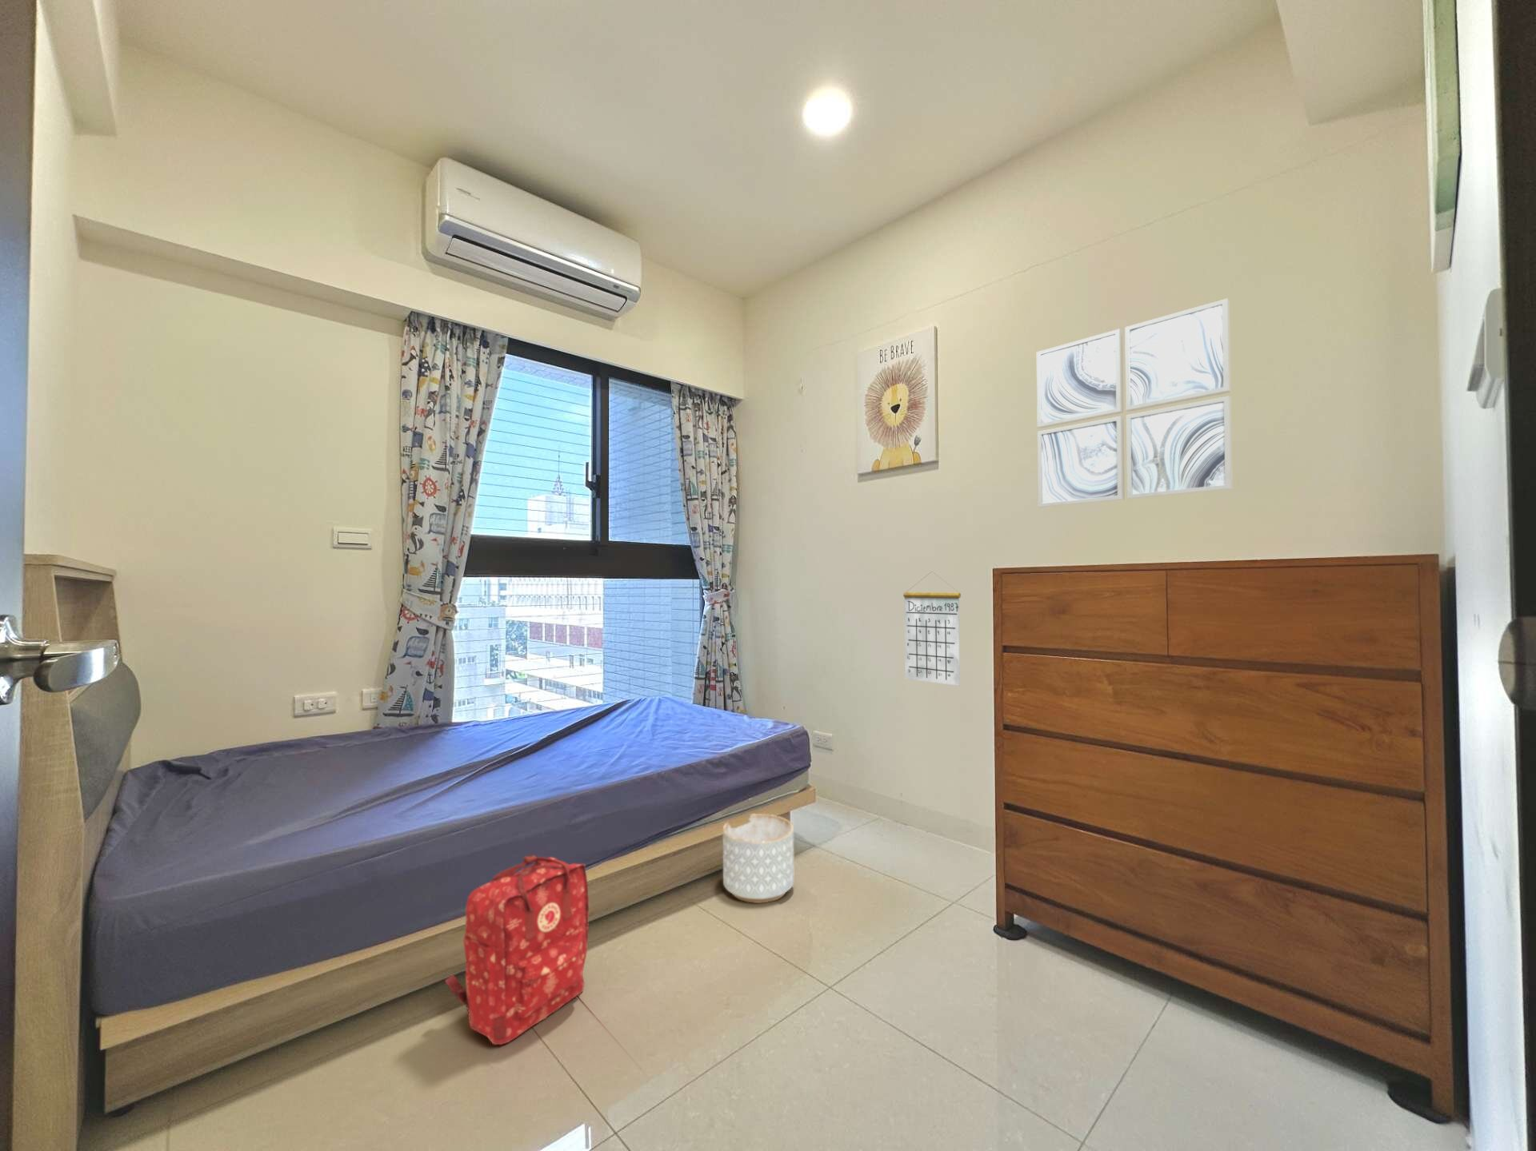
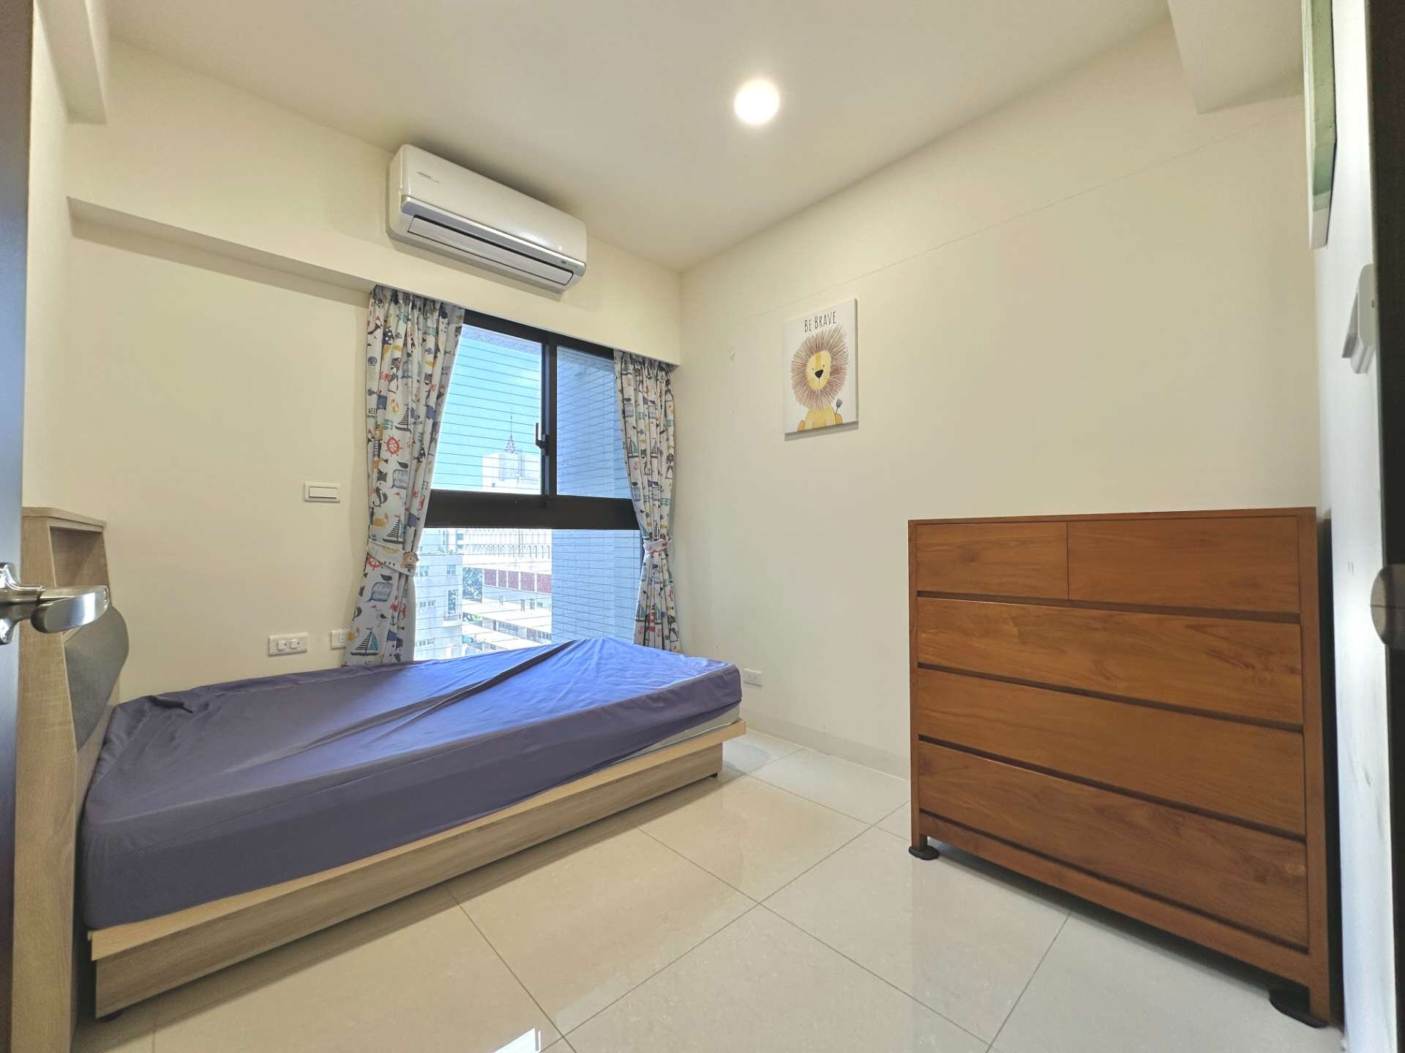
- planter [722,812,795,904]
- calendar [902,571,962,687]
- backpack [444,854,589,1046]
- wall art [1036,297,1234,508]
